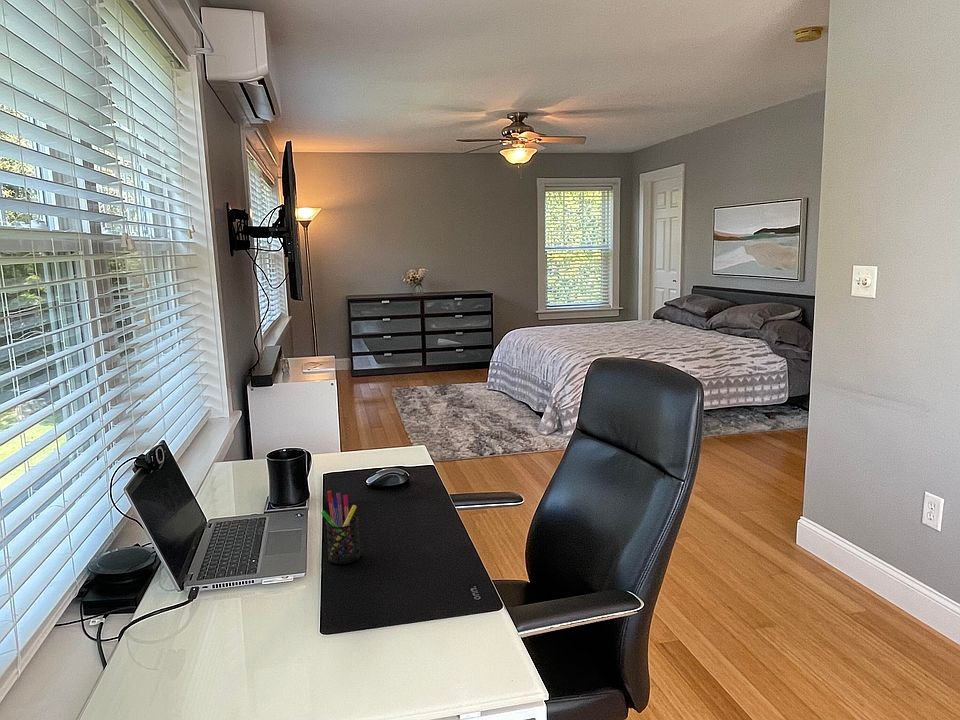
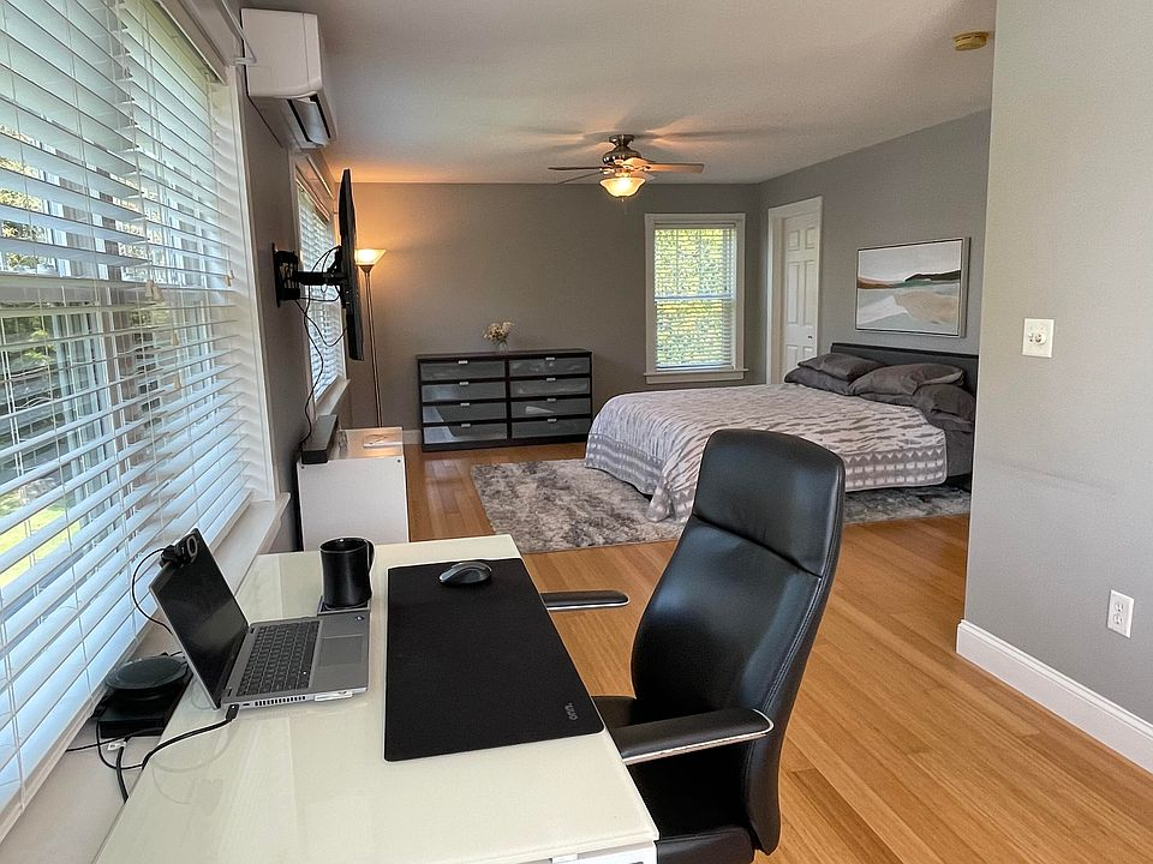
- pen holder [320,490,362,565]
